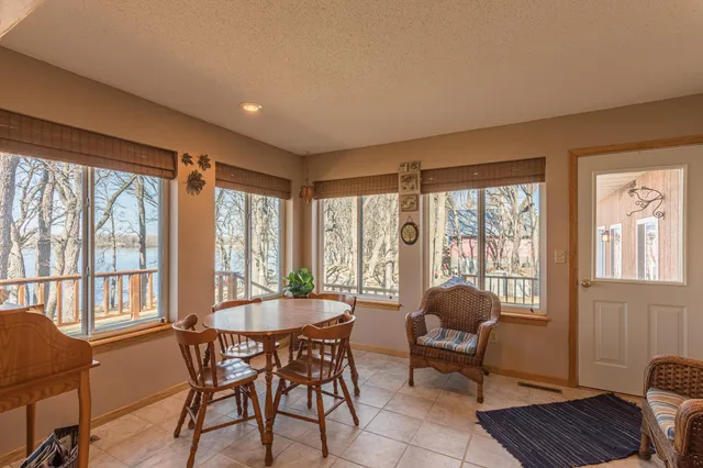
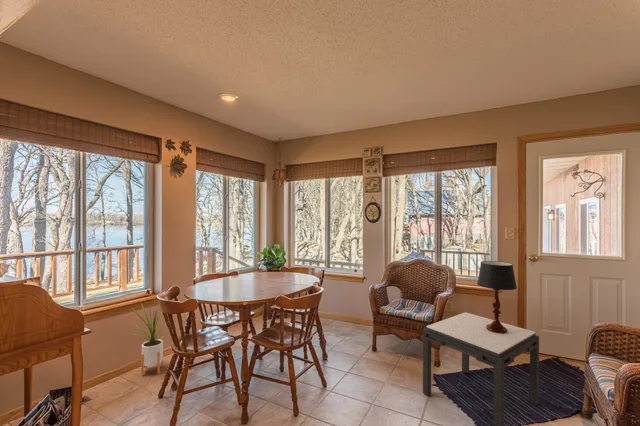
+ table lamp [476,260,518,334]
+ side table [422,311,540,426]
+ house plant [130,295,170,377]
